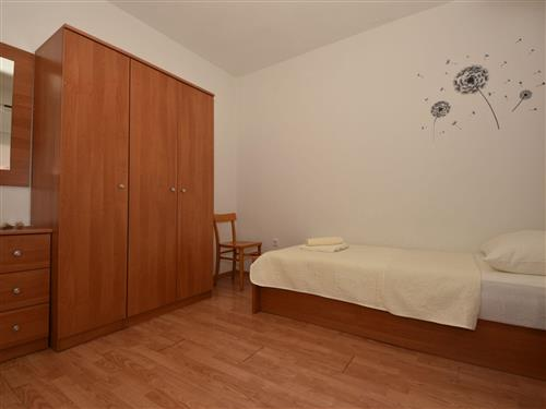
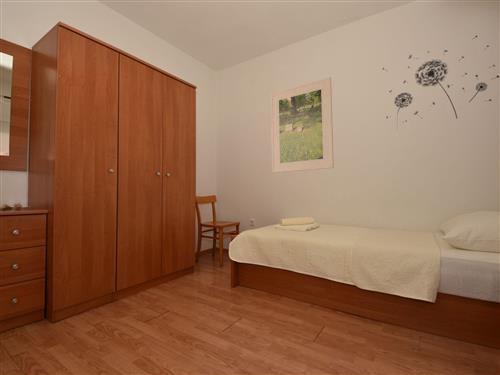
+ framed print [270,76,335,174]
